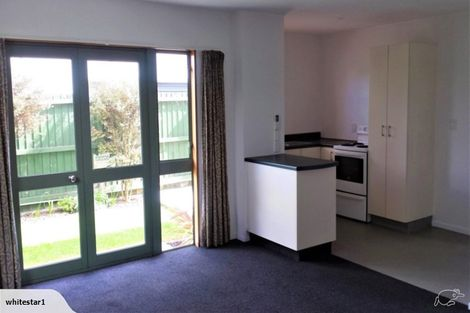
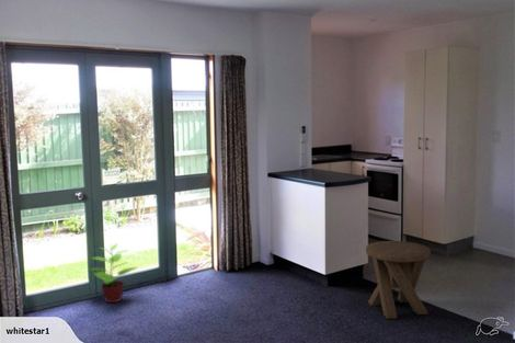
+ music stool [365,240,432,320]
+ potted plant [89,242,139,304]
